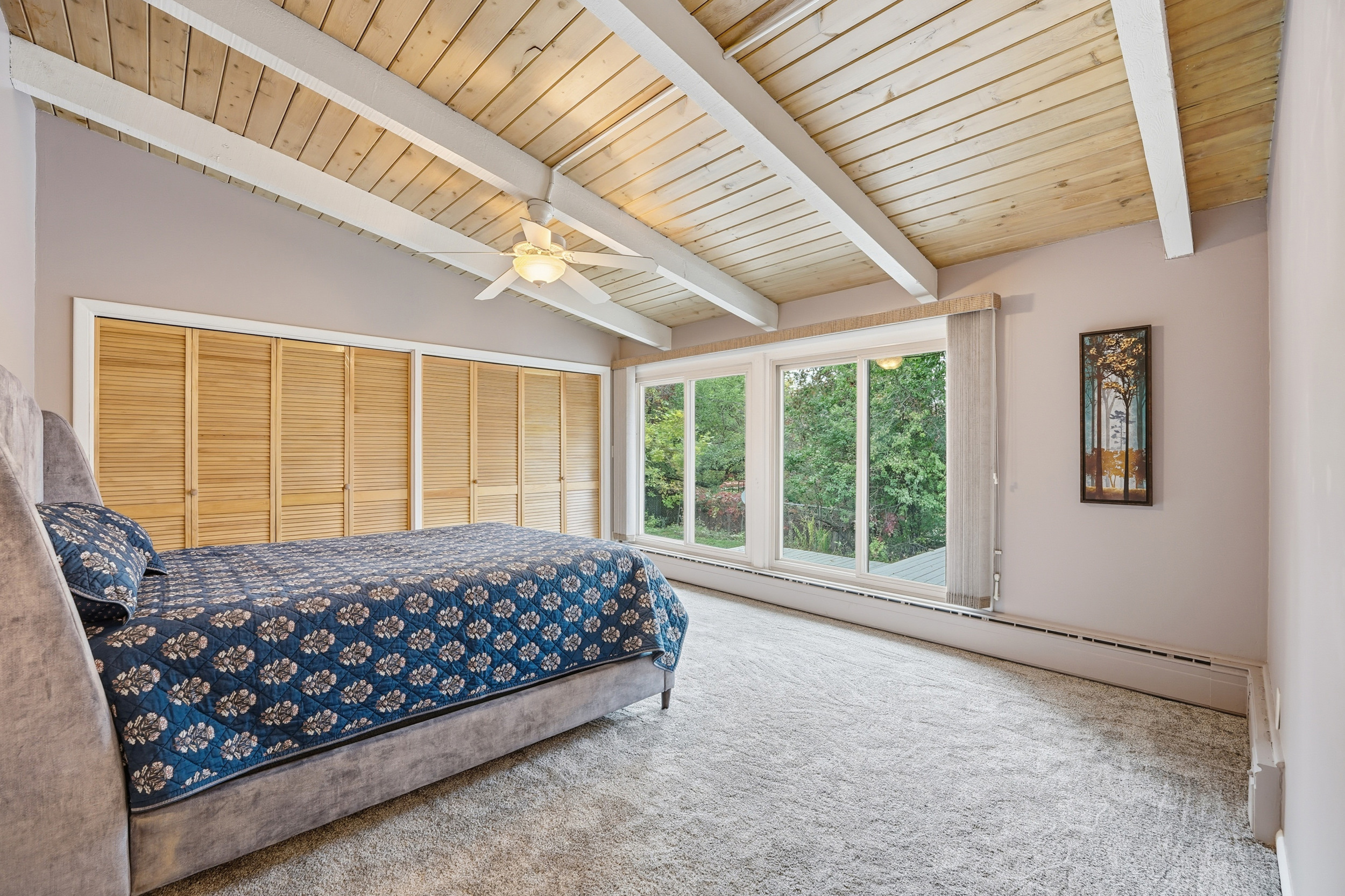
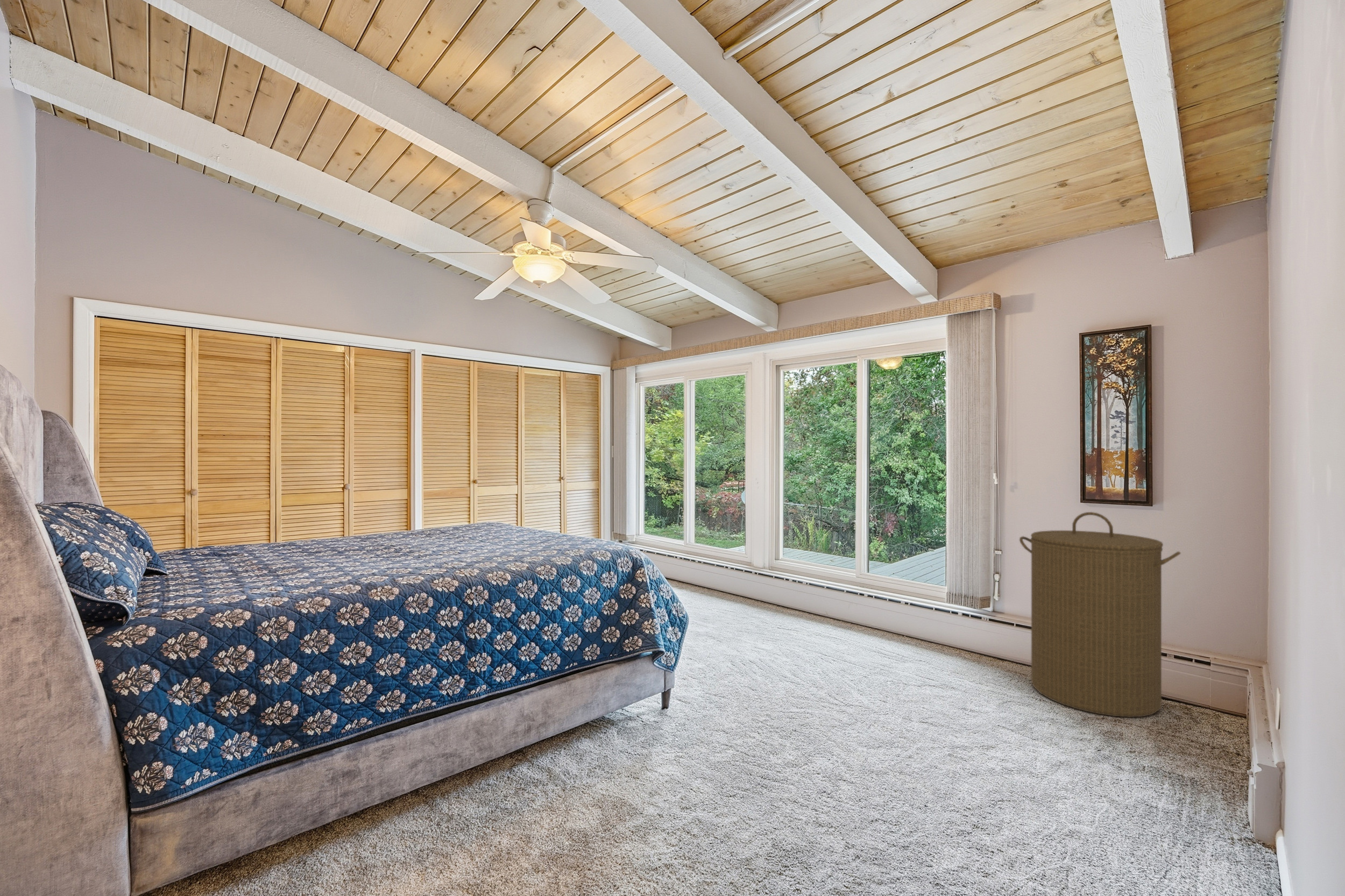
+ laundry hamper [1019,511,1181,718]
